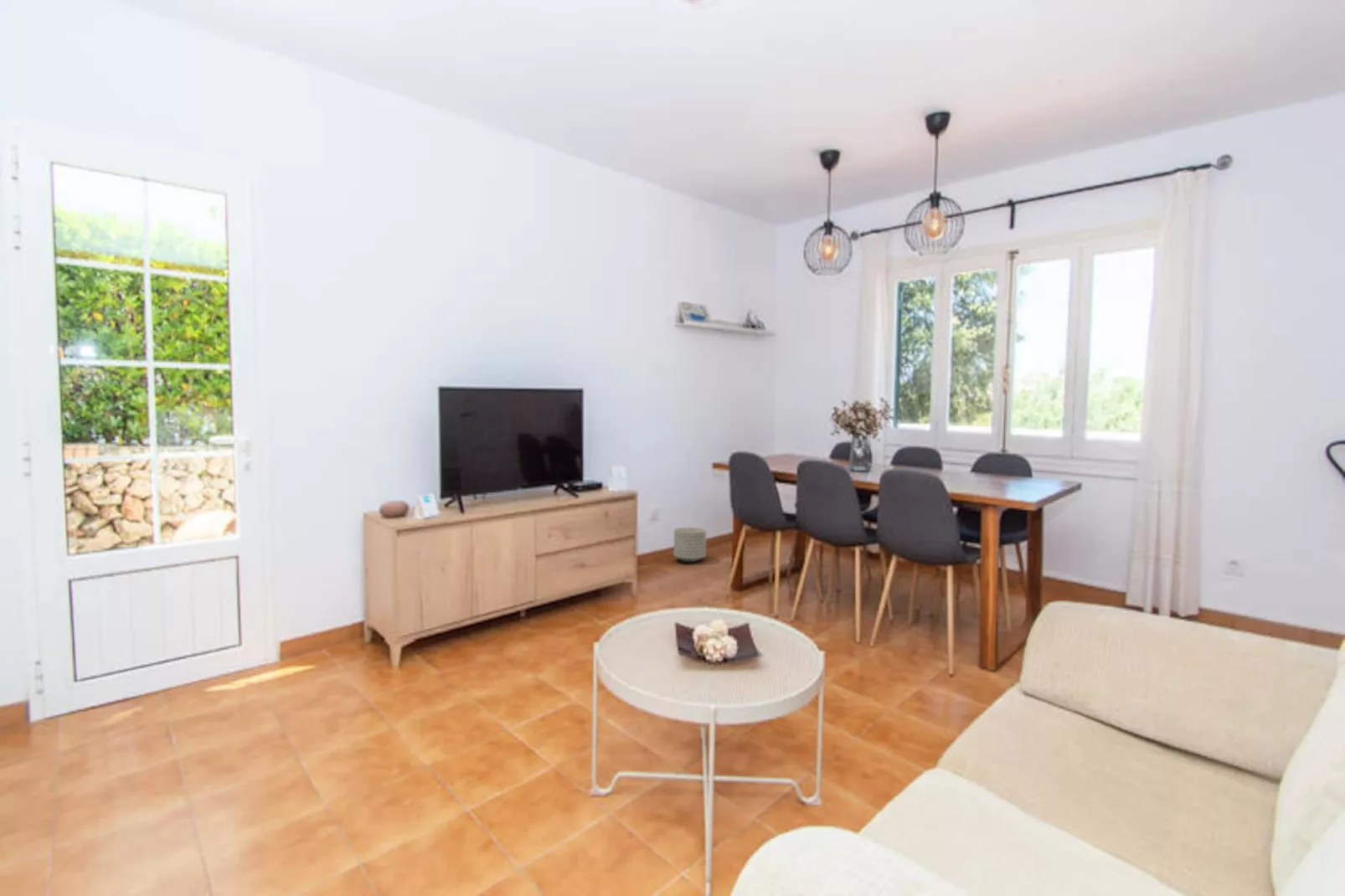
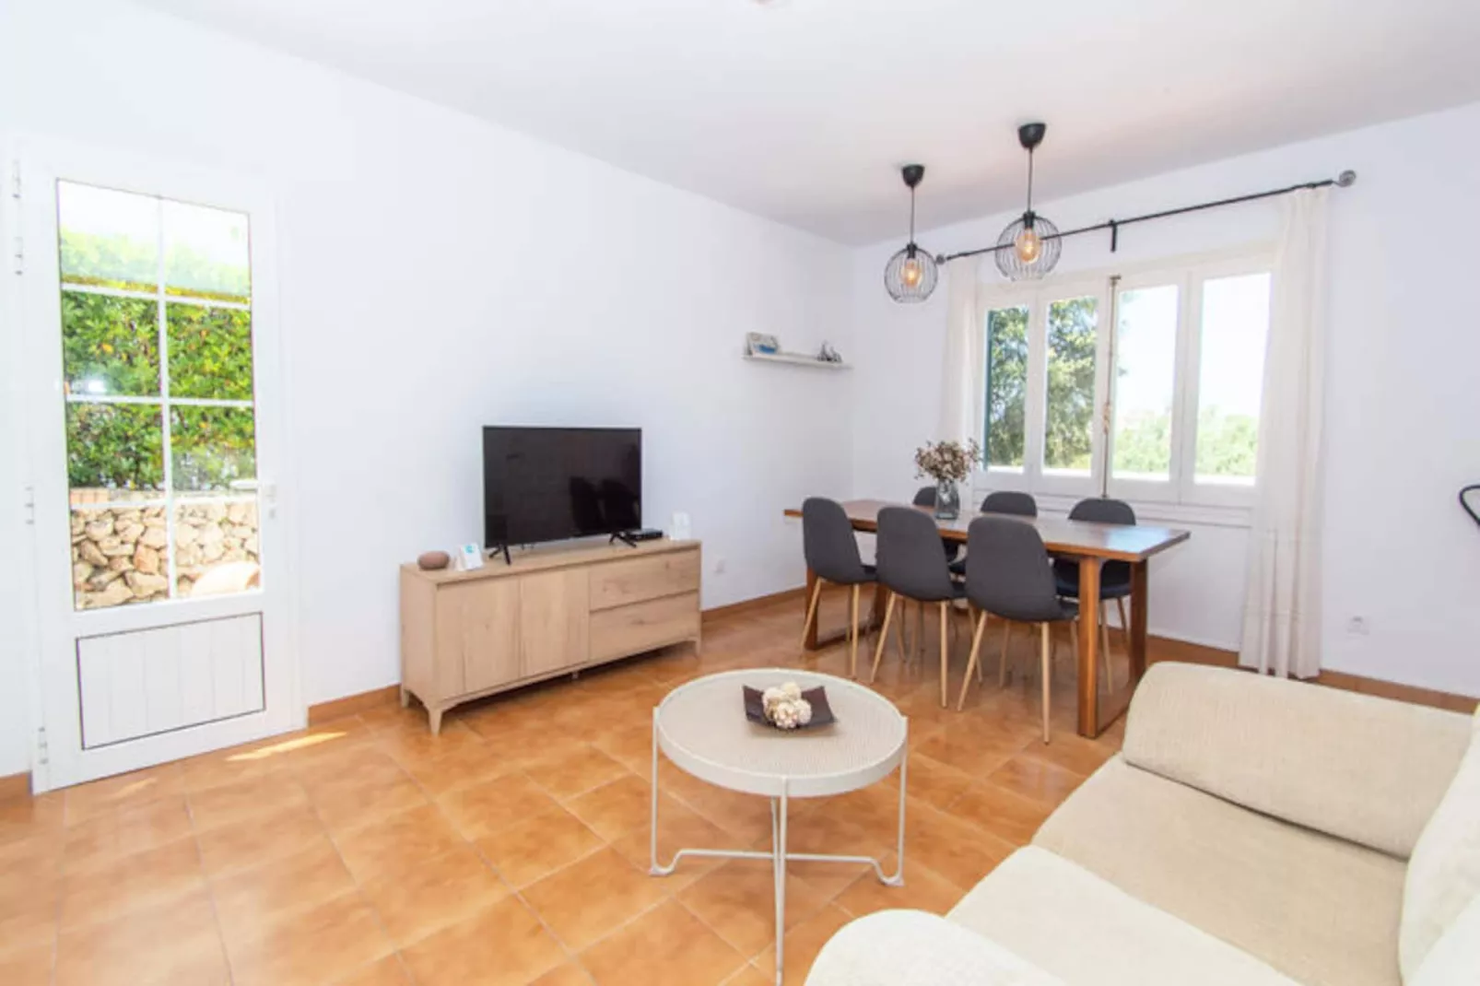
- planter [673,527,707,563]
